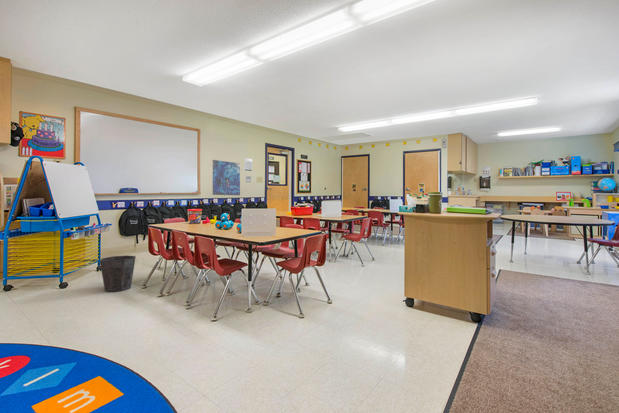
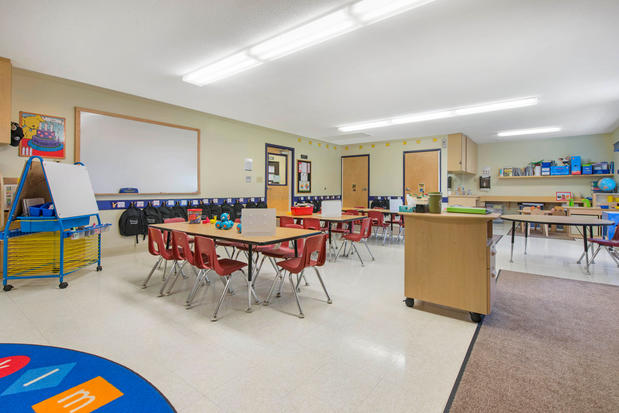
- waste bin [99,254,137,293]
- map [212,159,241,196]
